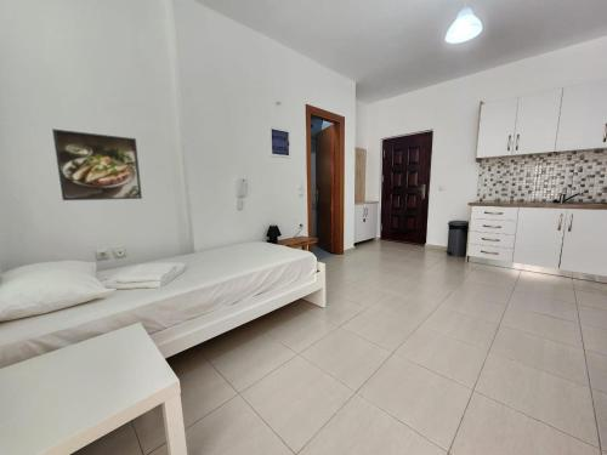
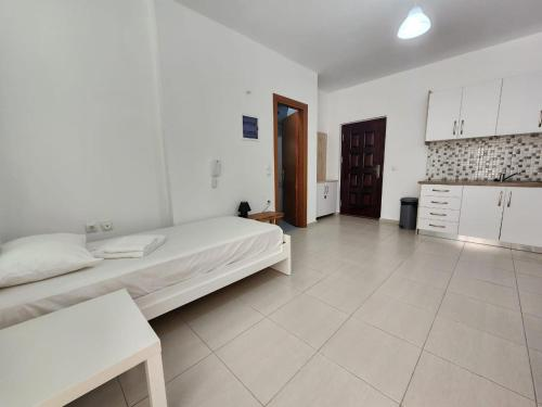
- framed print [51,127,143,201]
